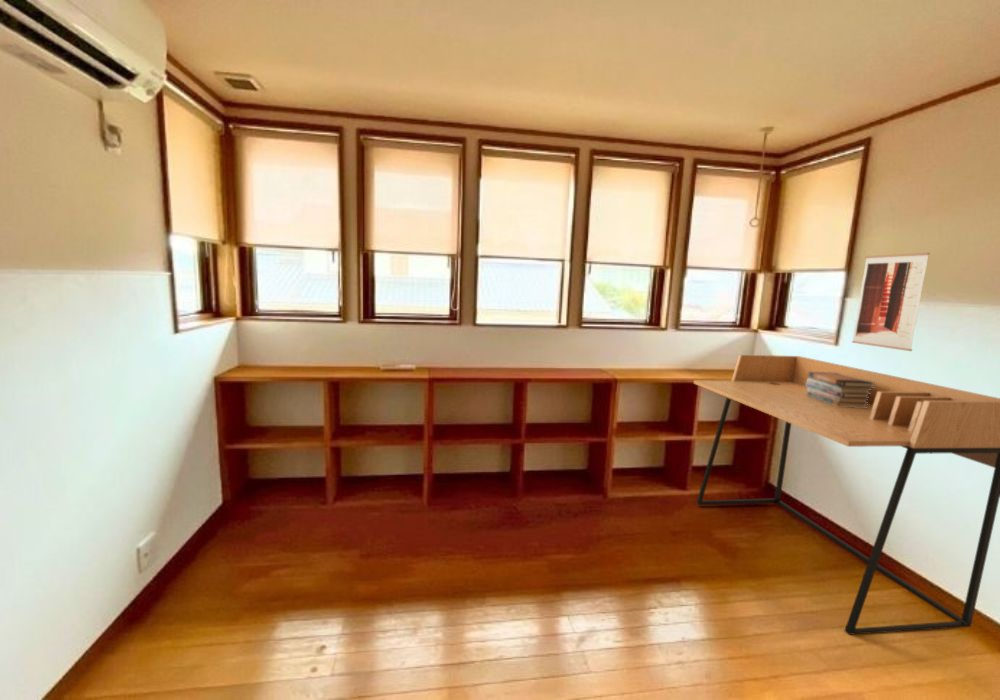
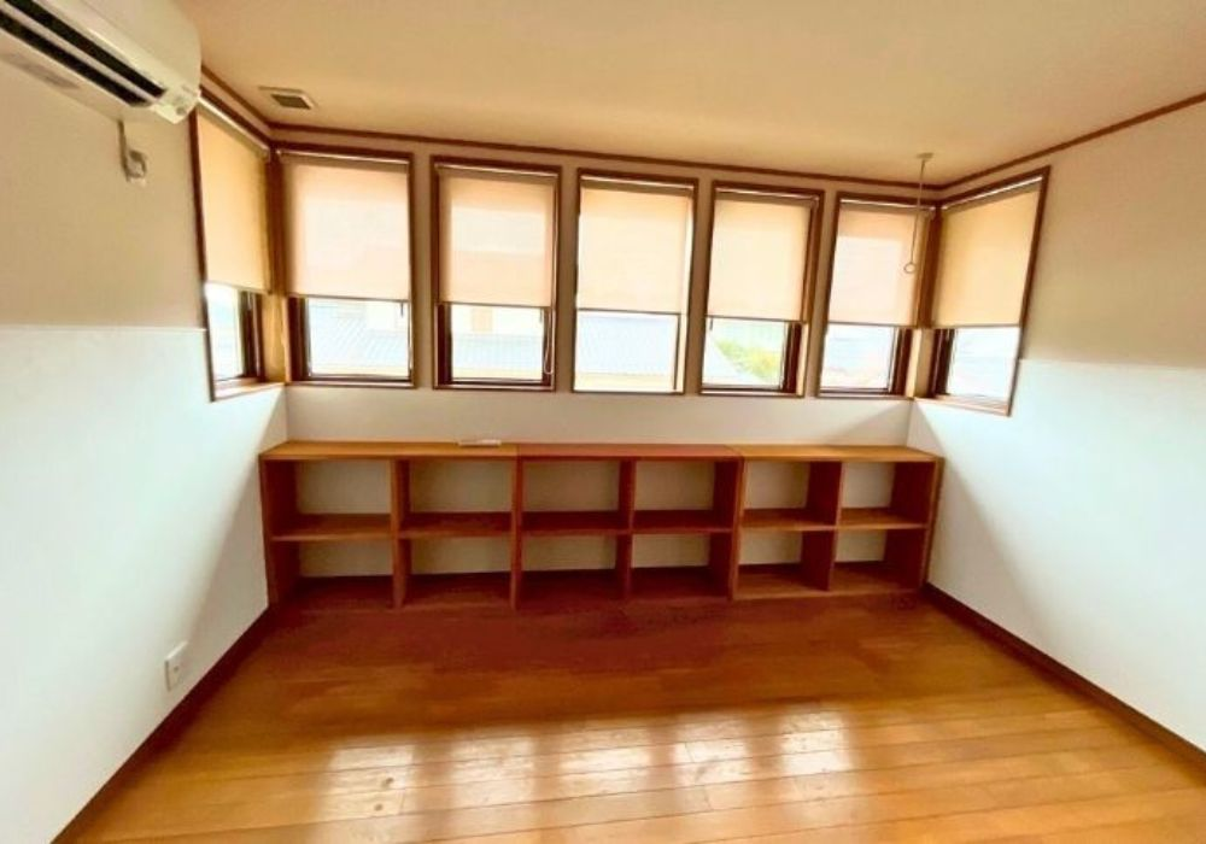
- wall art [851,252,931,352]
- book stack [806,372,876,408]
- desk [693,354,1000,636]
